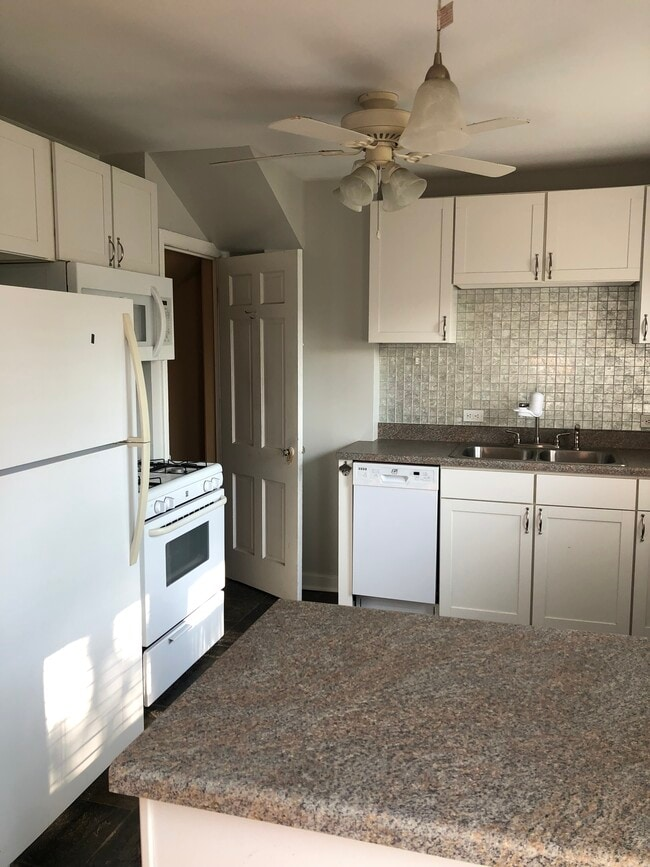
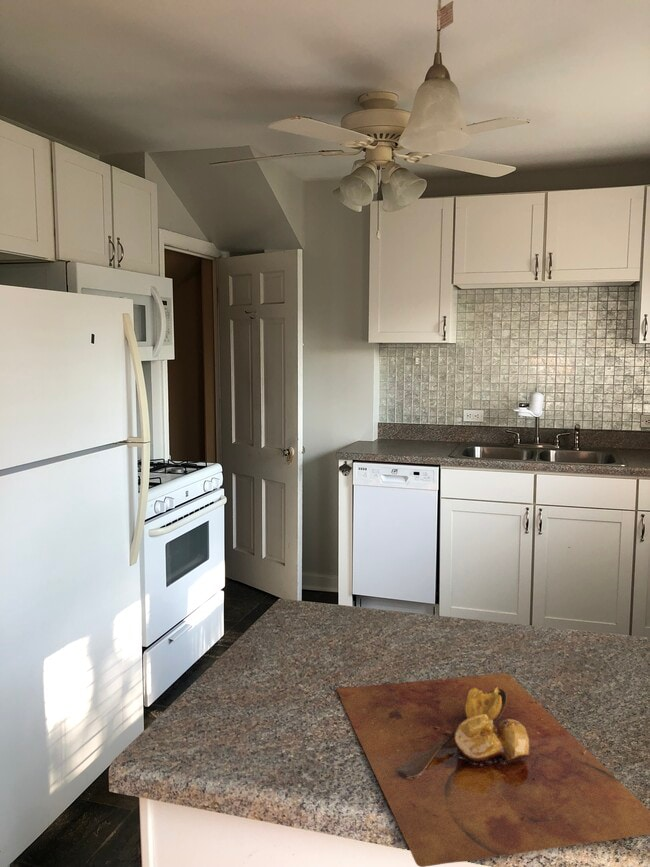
+ cutting board [336,673,650,867]
